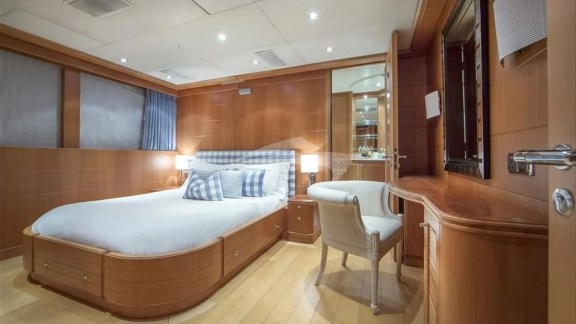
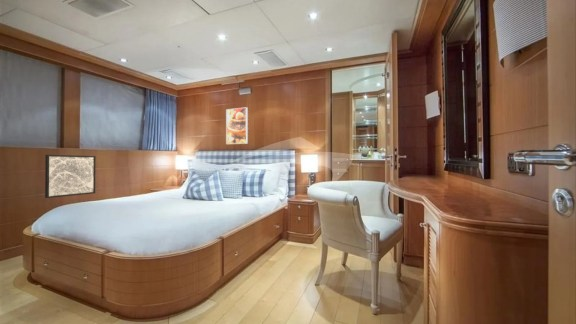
+ wall art [44,154,97,199]
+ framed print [225,106,249,145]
